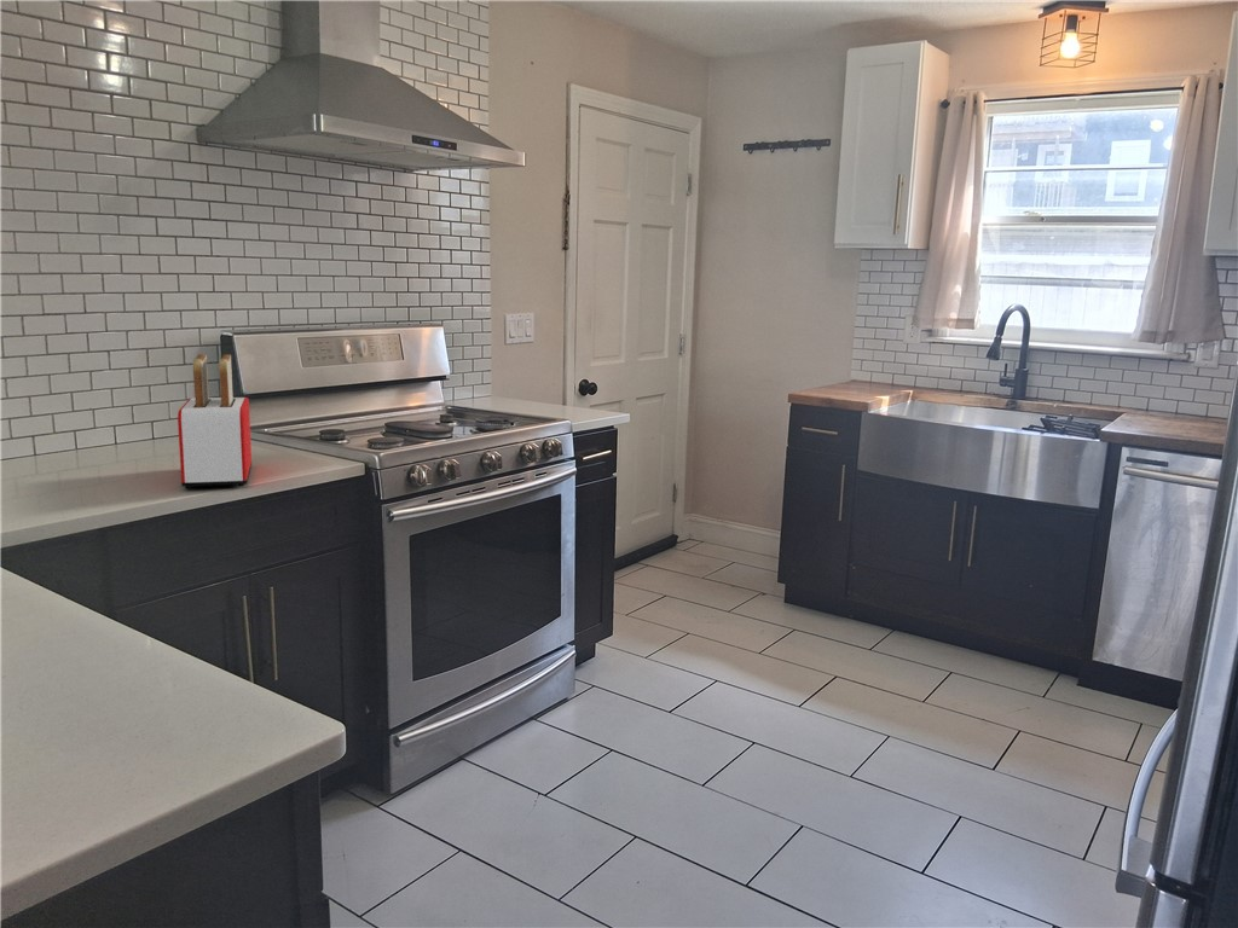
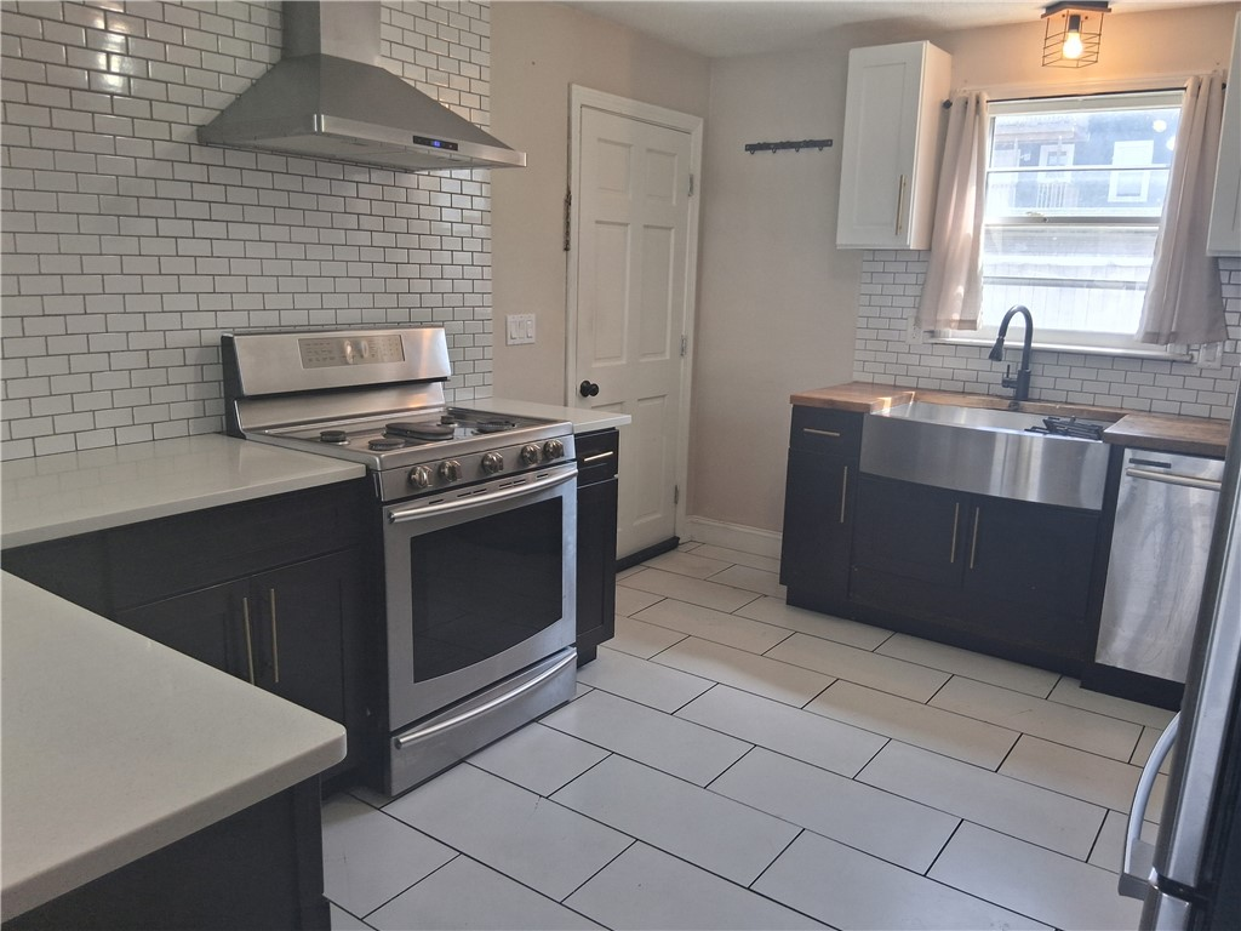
- toaster [177,353,253,489]
